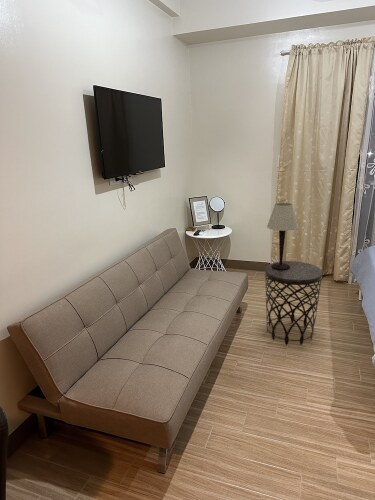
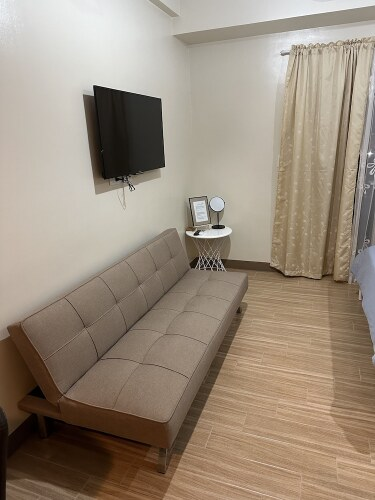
- side table [264,260,324,346]
- table lamp [266,202,300,270]
